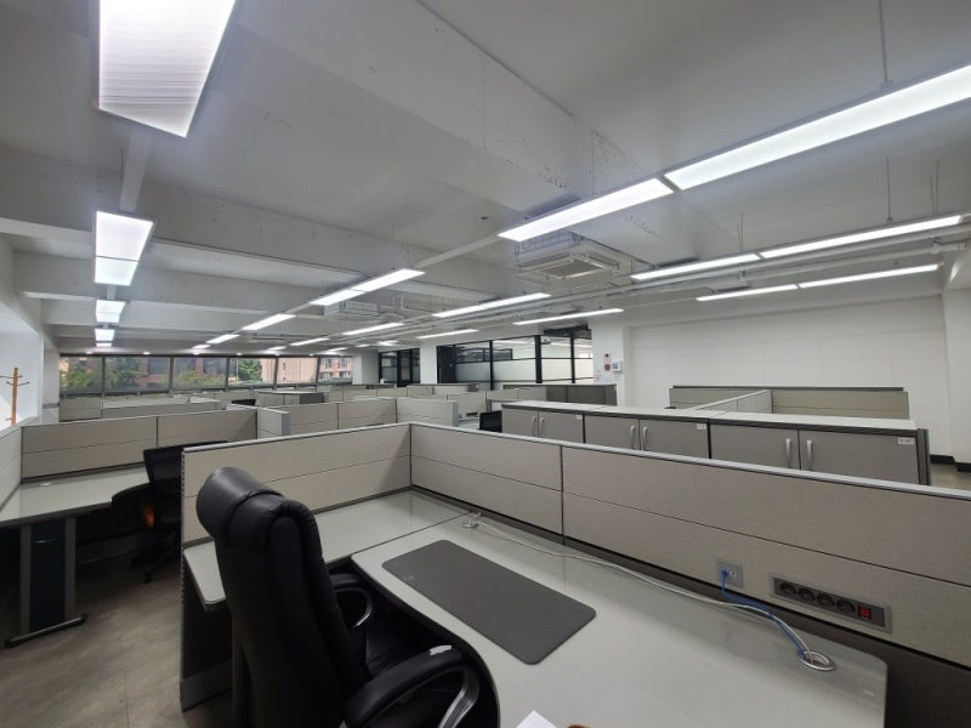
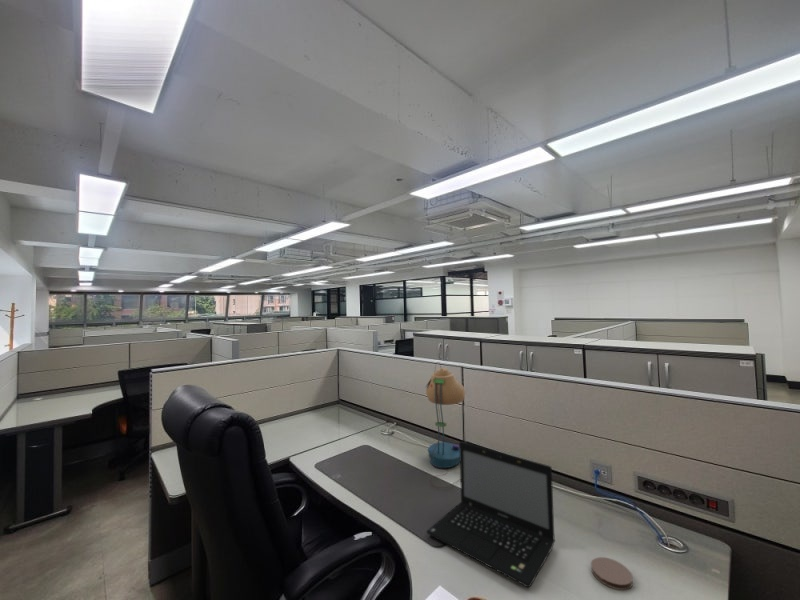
+ coaster [590,556,634,591]
+ laptop [426,440,556,588]
+ desk lamp [424,361,466,489]
